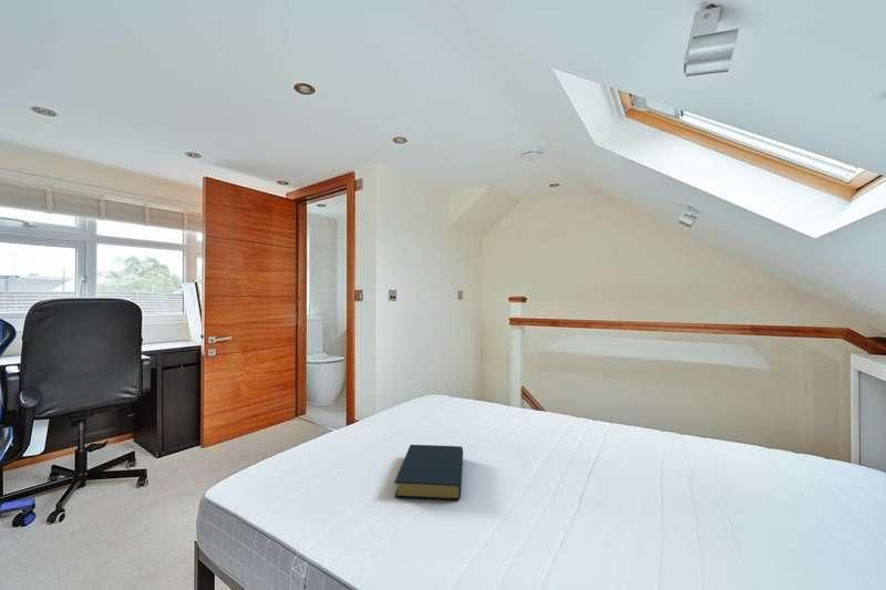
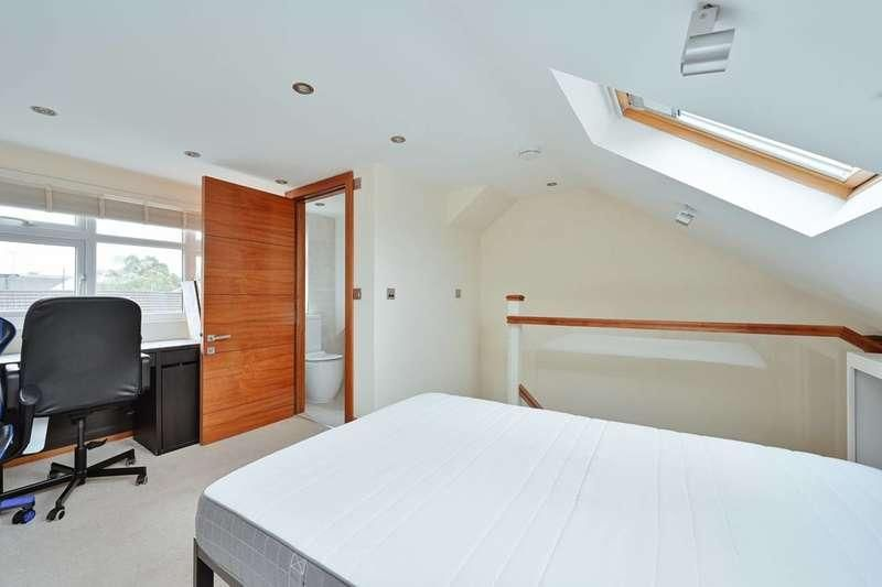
- hardback book [393,444,464,500]
